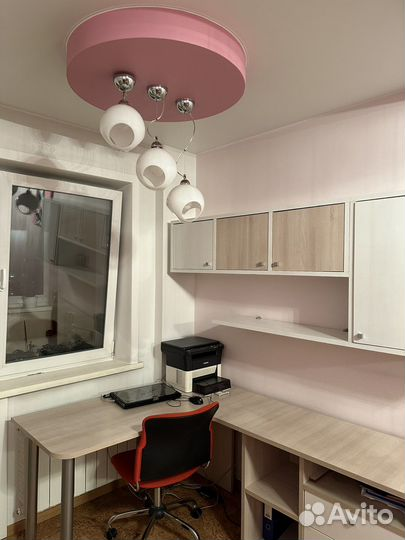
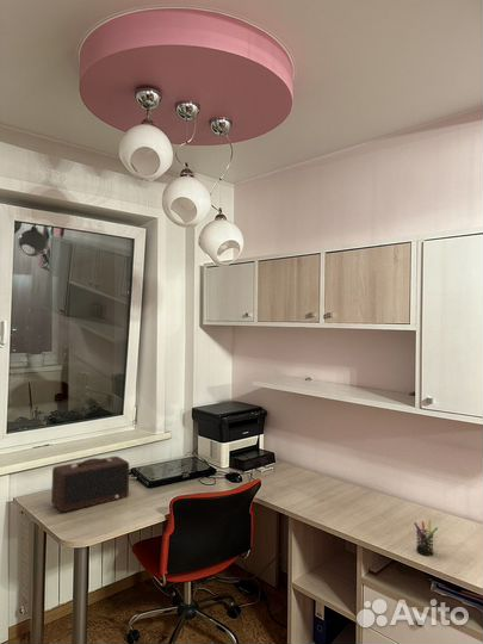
+ speaker [50,456,130,513]
+ pen holder [413,519,439,557]
